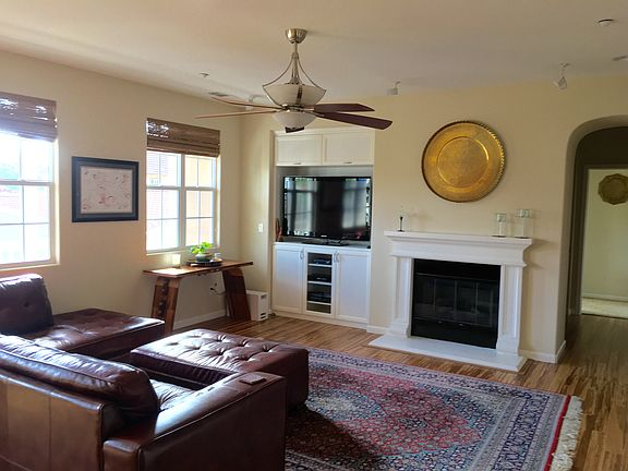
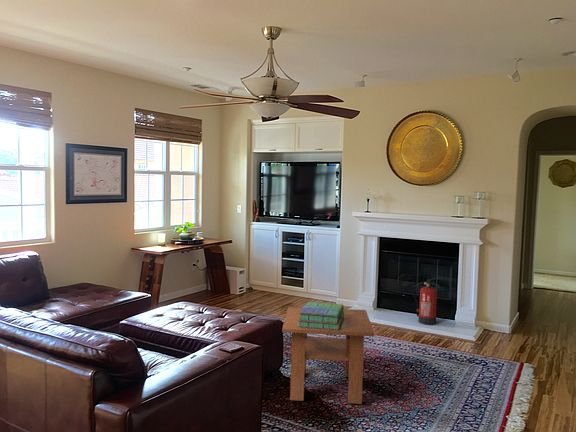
+ fire extinguisher [412,277,441,326]
+ stack of books [298,301,345,330]
+ coffee table [281,306,375,405]
